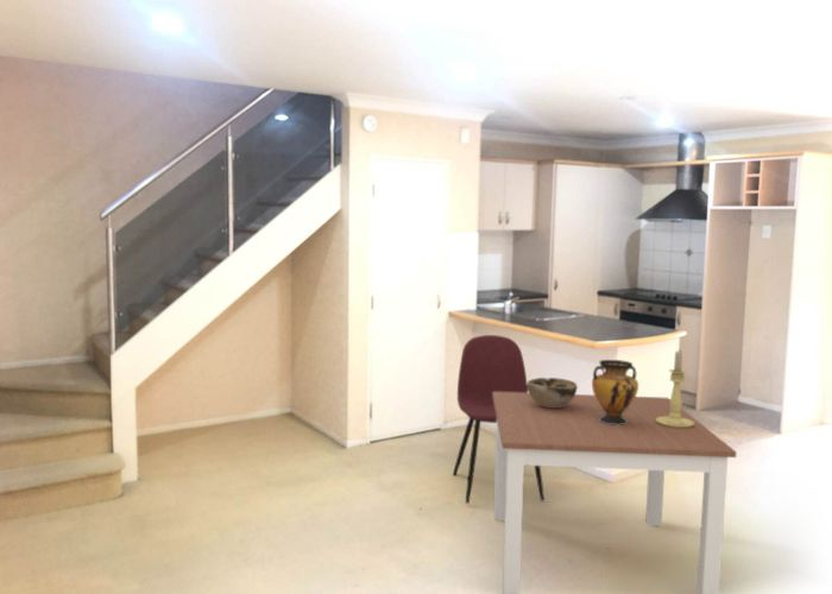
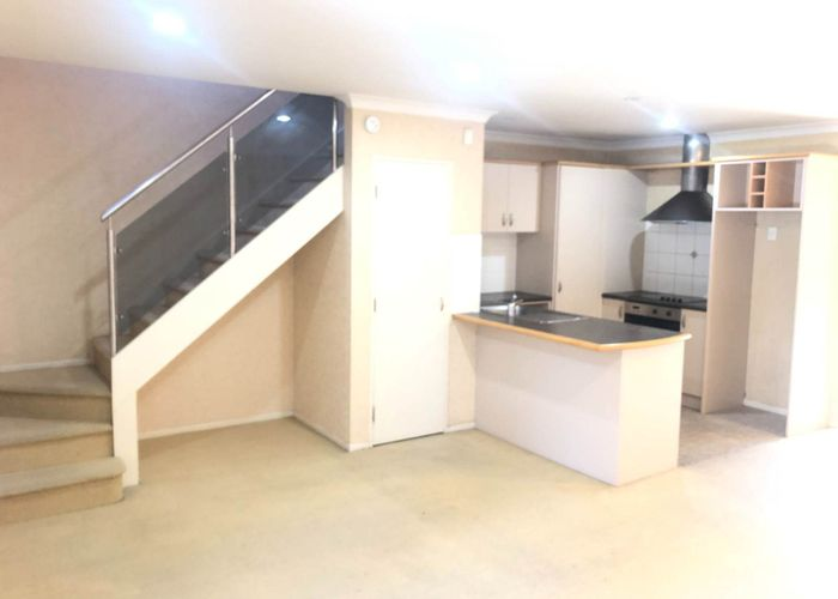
- decorative bowl [527,377,579,407]
- vase [591,359,639,425]
- candle holder [656,348,694,428]
- dining chair [452,334,546,505]
- dining table [492,392,737,594]
